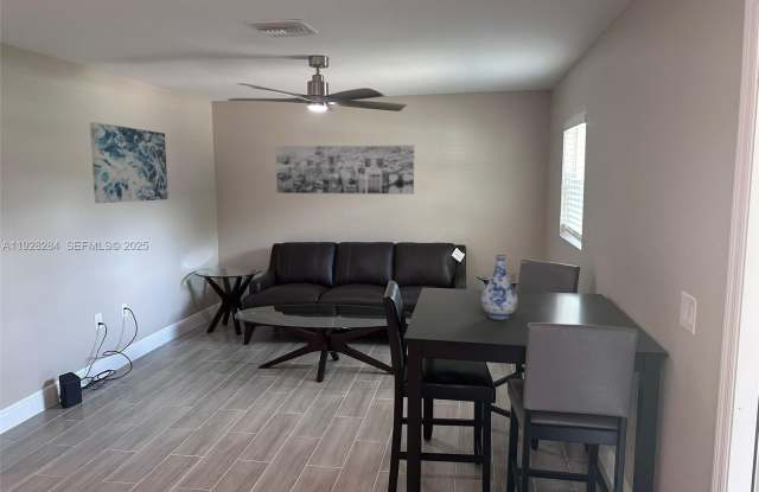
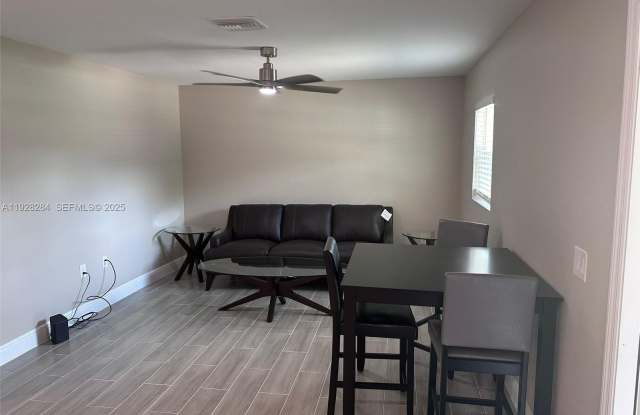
- wall art [275,145,415,196]
- wall art [89,121,170,204]
- vase [480,254,518,320]
